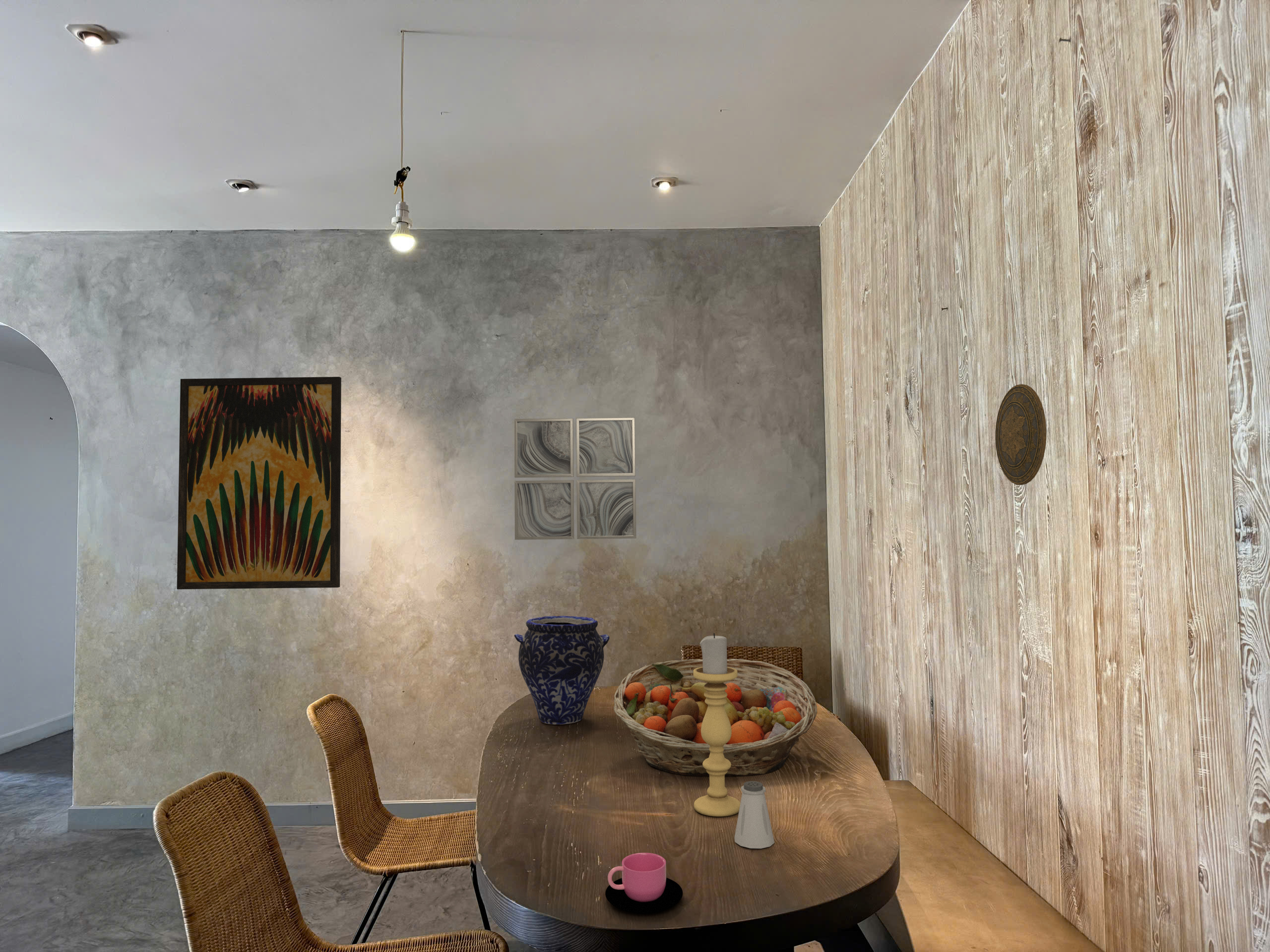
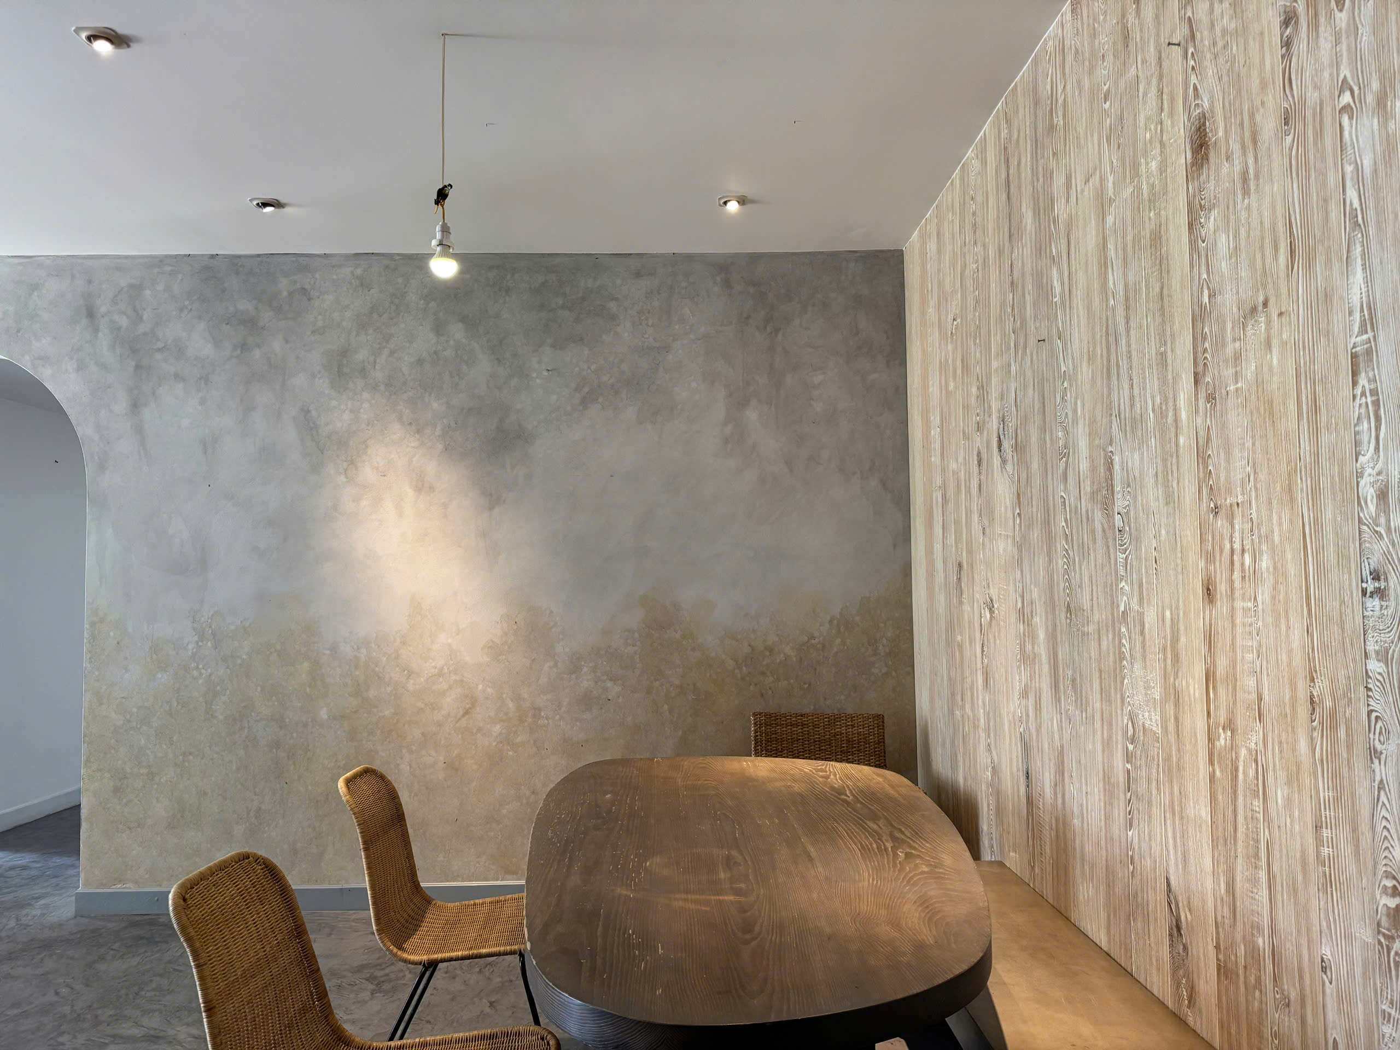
- fruit basket [613,658,818,776]
- cup [605,852,683,913]
- decorative plate [995,384,1047,485]
- wall art [514,417,637,540]
- candle holder [694,633,741,817]
- vase [514,615,610,725]
- saltshaker [734,780,775,849]
- wall art [177,376,342,590]
